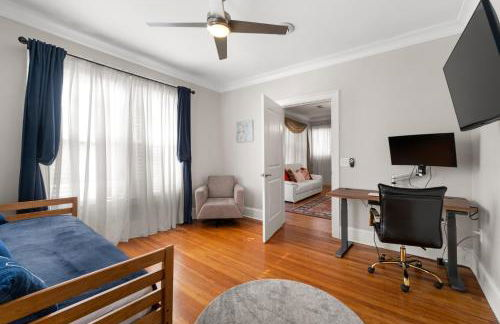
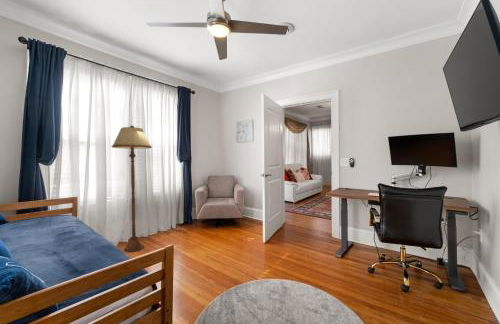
+ floor lamp [111,125,153,253]
